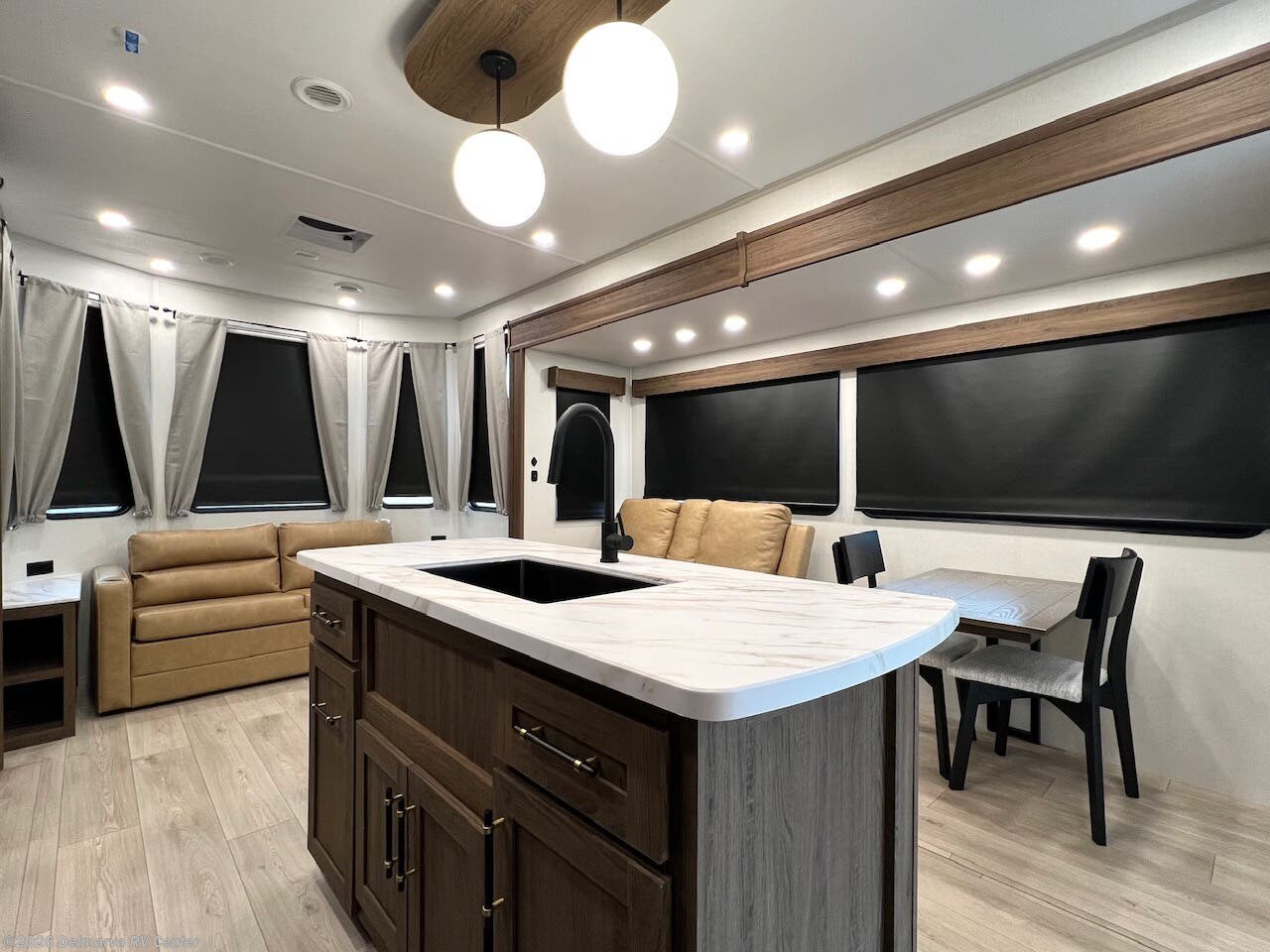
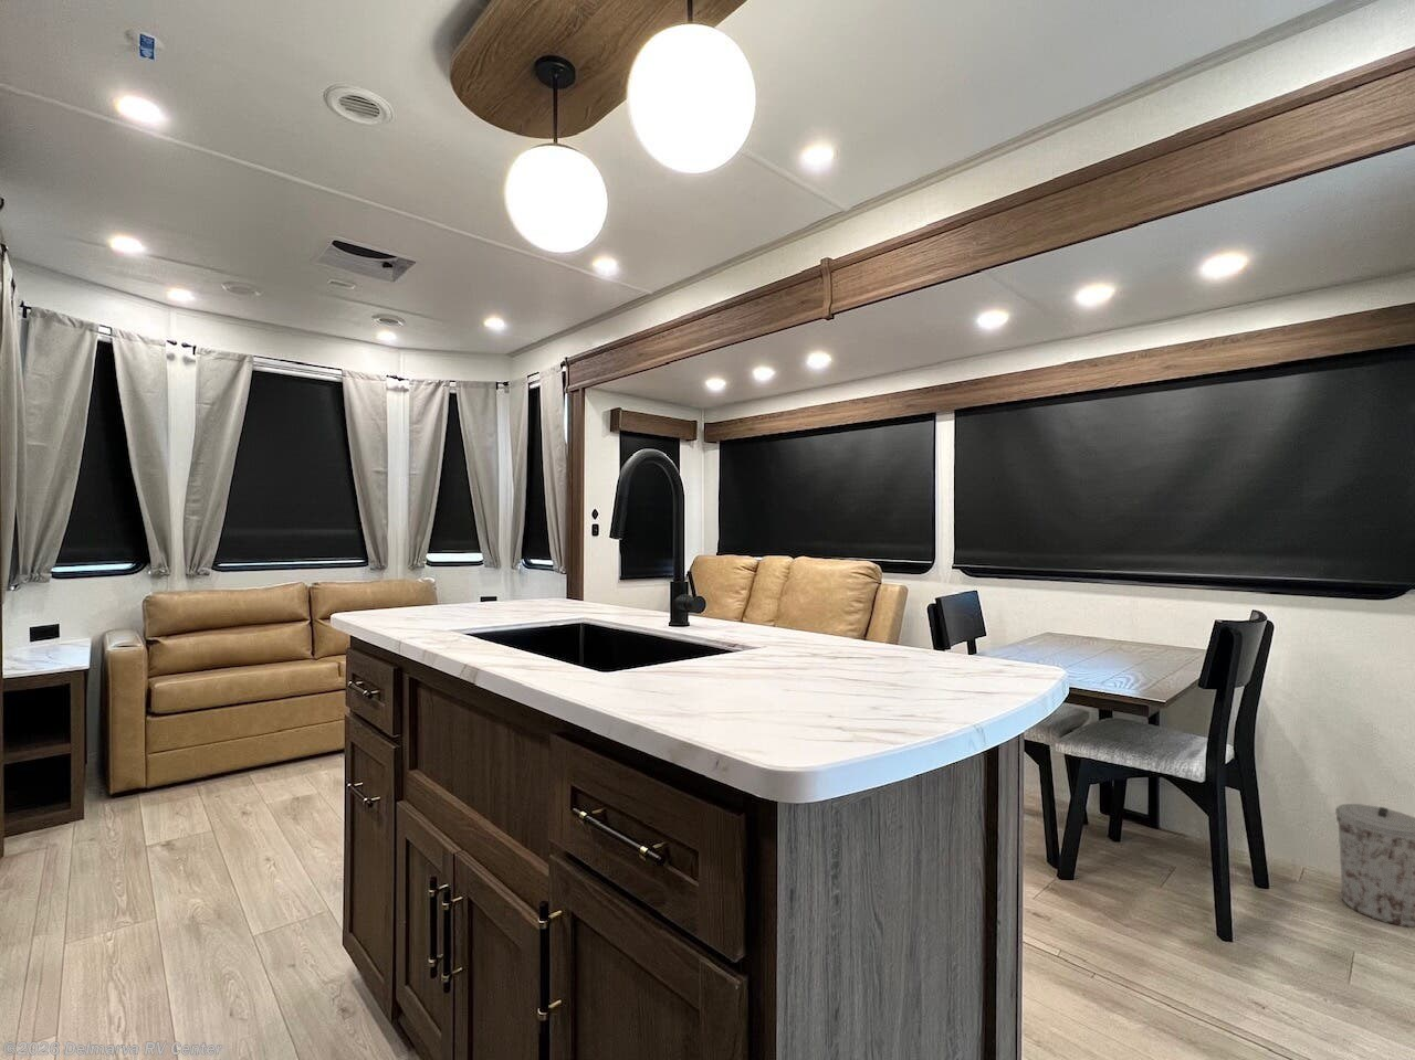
+ trash can [1335,803,1415,929]
